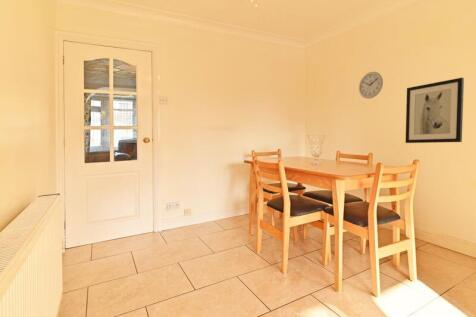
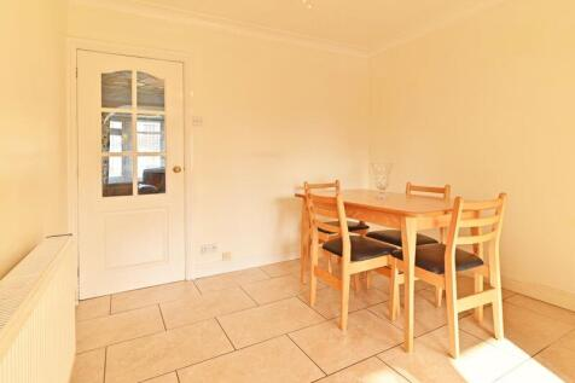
- wall clock [358,71,384,100]
- wall art [404,77,465,144]
